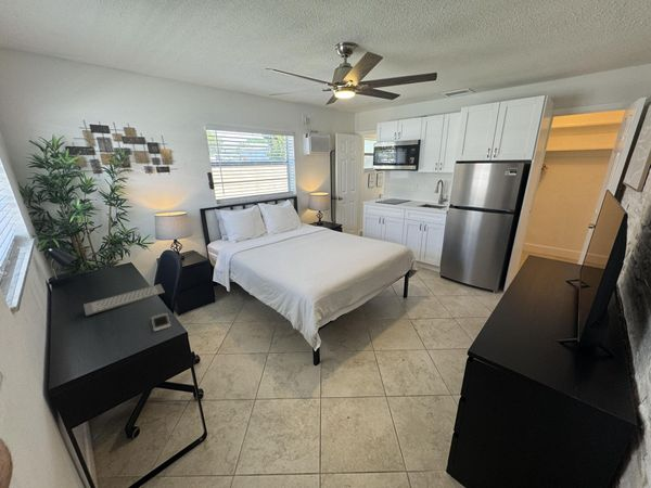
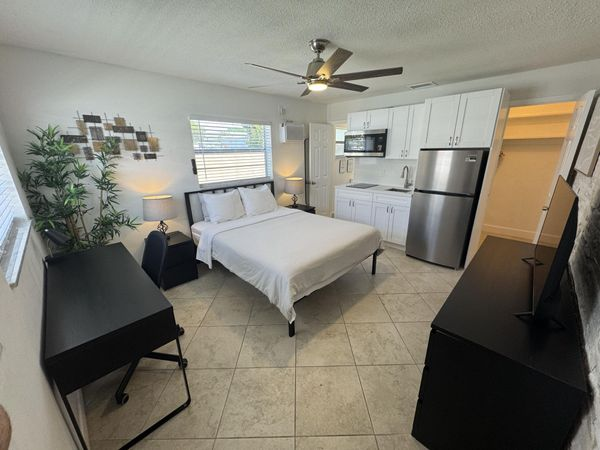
- cell phone [151,312,171,333]
- computer keyboard [82,283,166,317]
